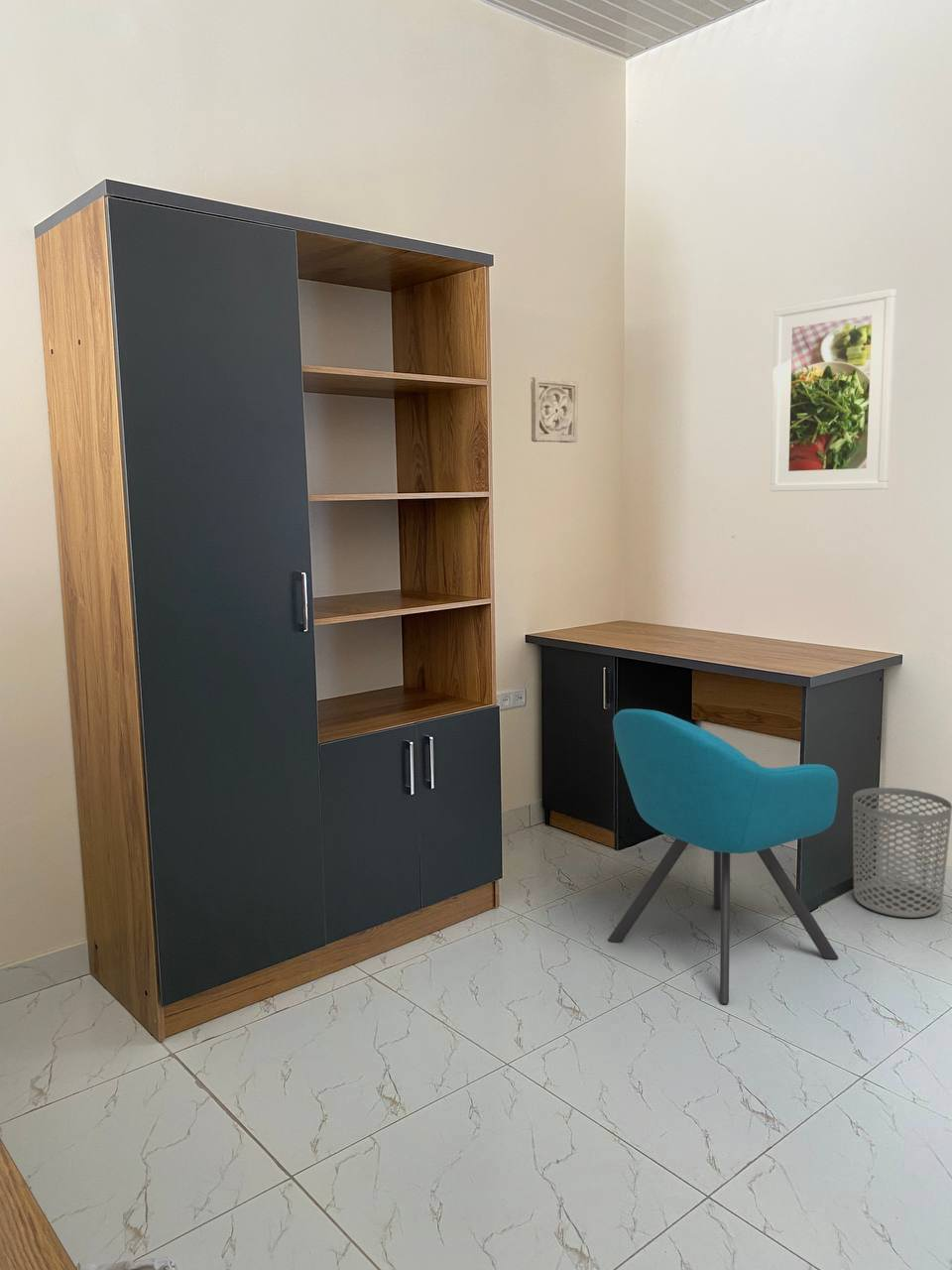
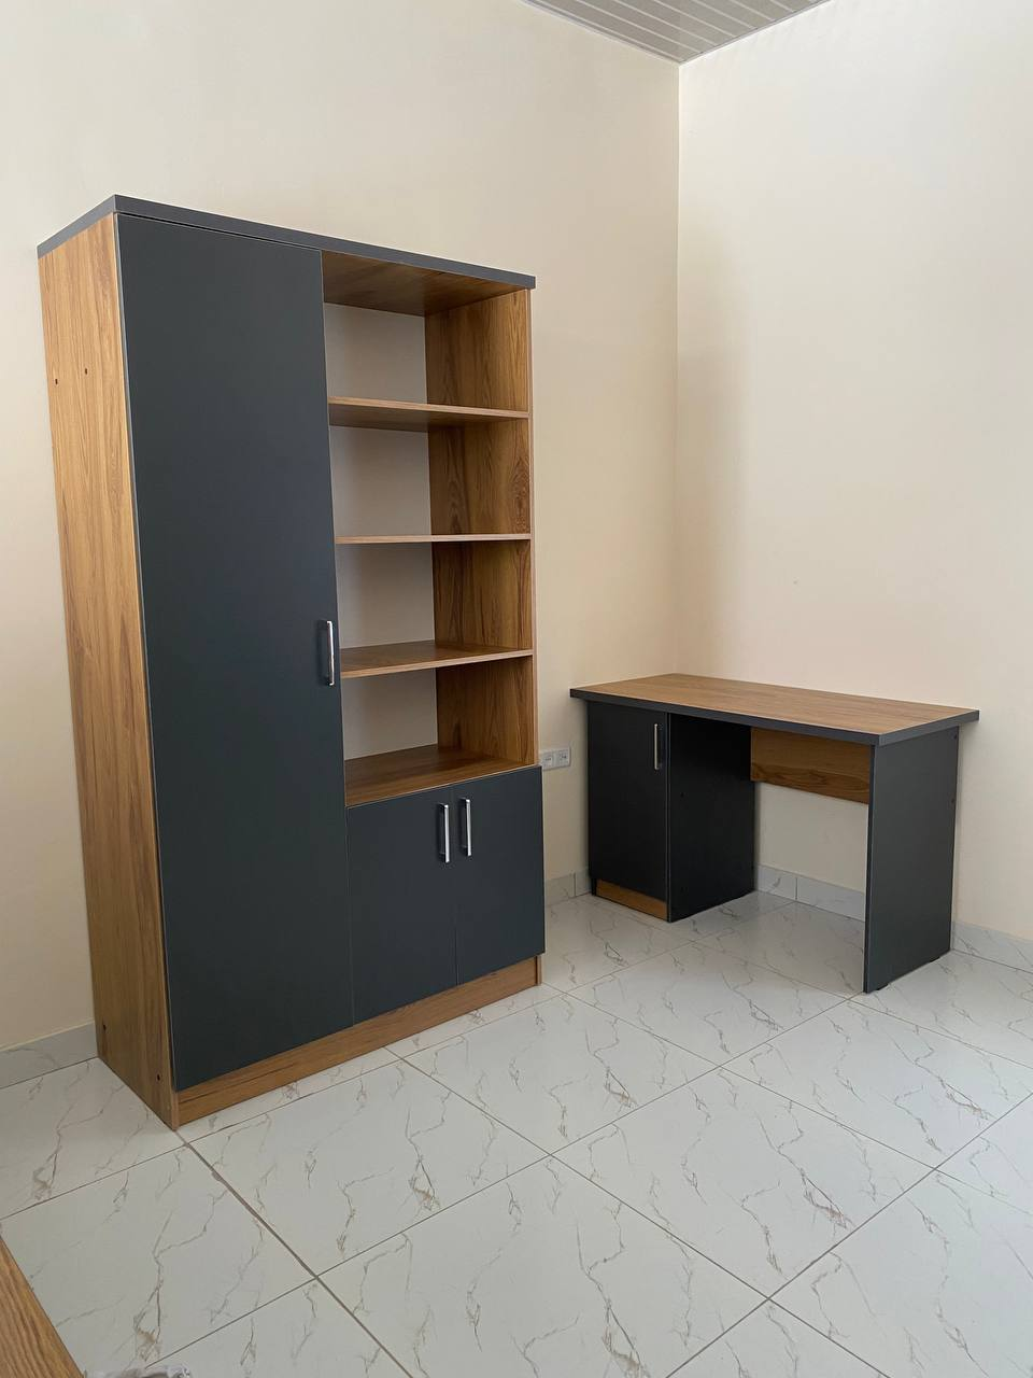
- wall ornament [530,376,579,445]
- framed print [770,288,896,492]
- waste bin [852,787,952,919]
- chair [607,708,839,1005]
